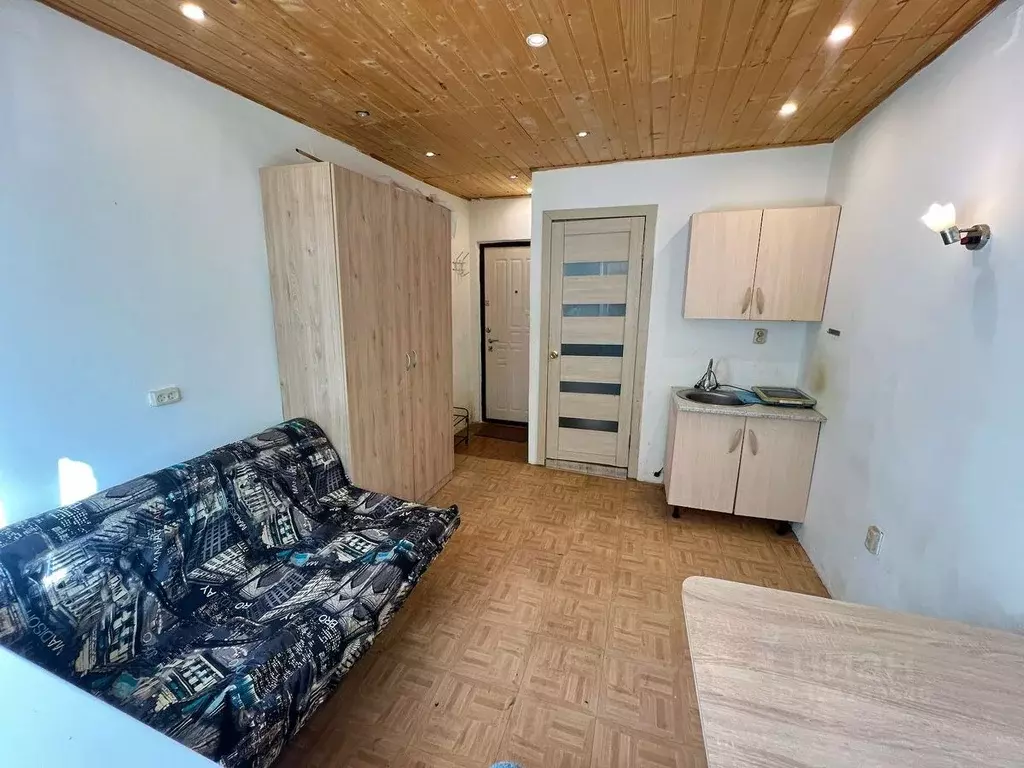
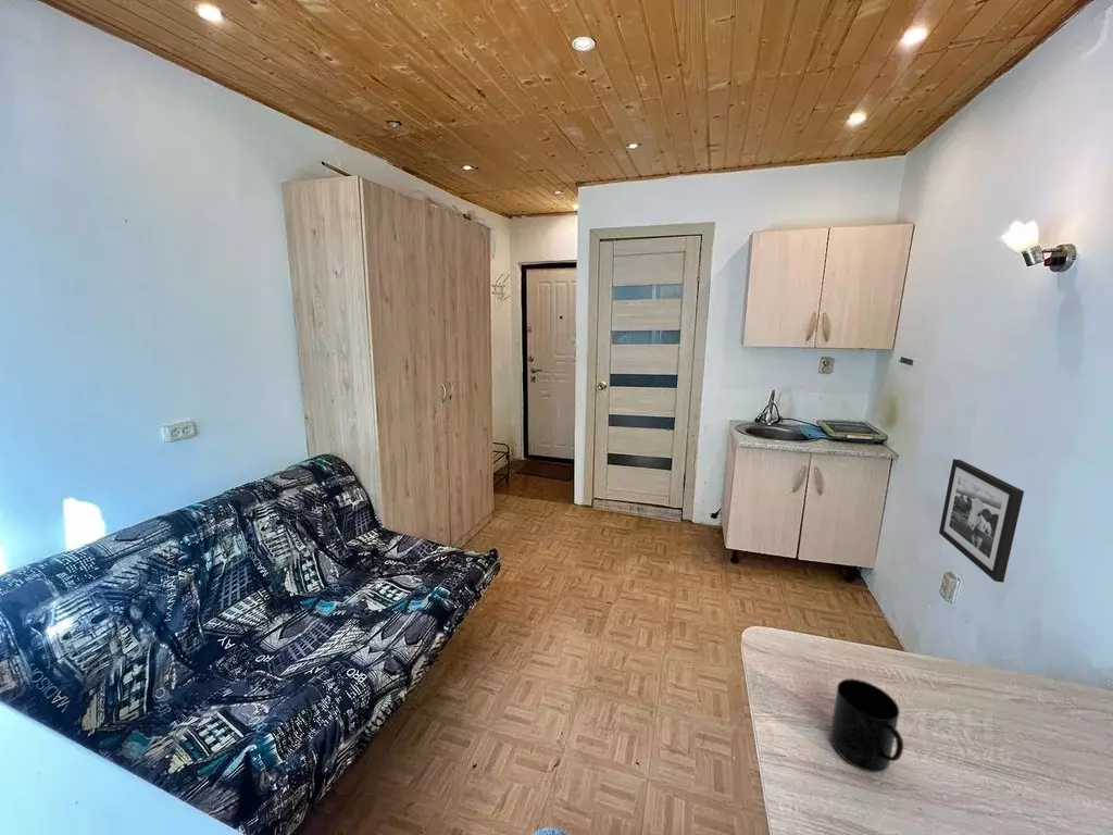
+ picture frame [938,458,1025,584]
+ mug [829,677,904,773]
